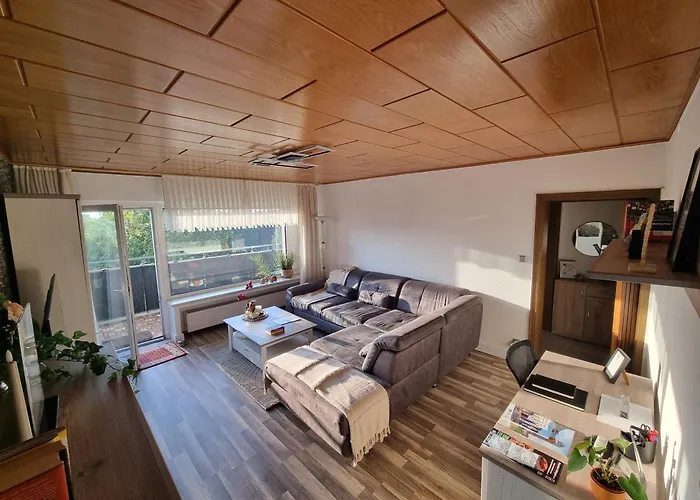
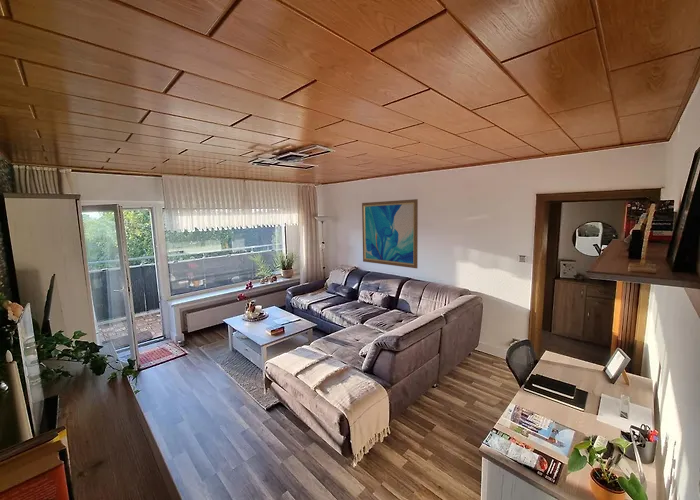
+ wall art [361,198,419,269]
